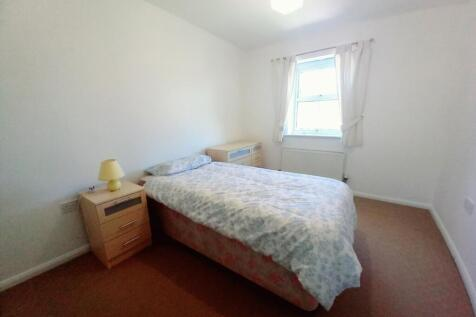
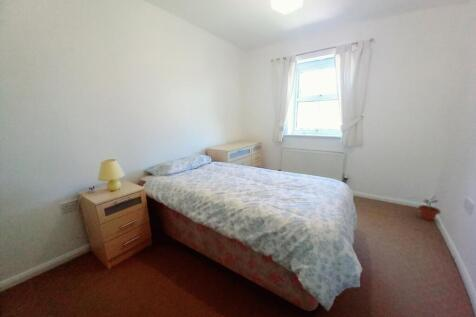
+ potted plant [417,196,441,221]
